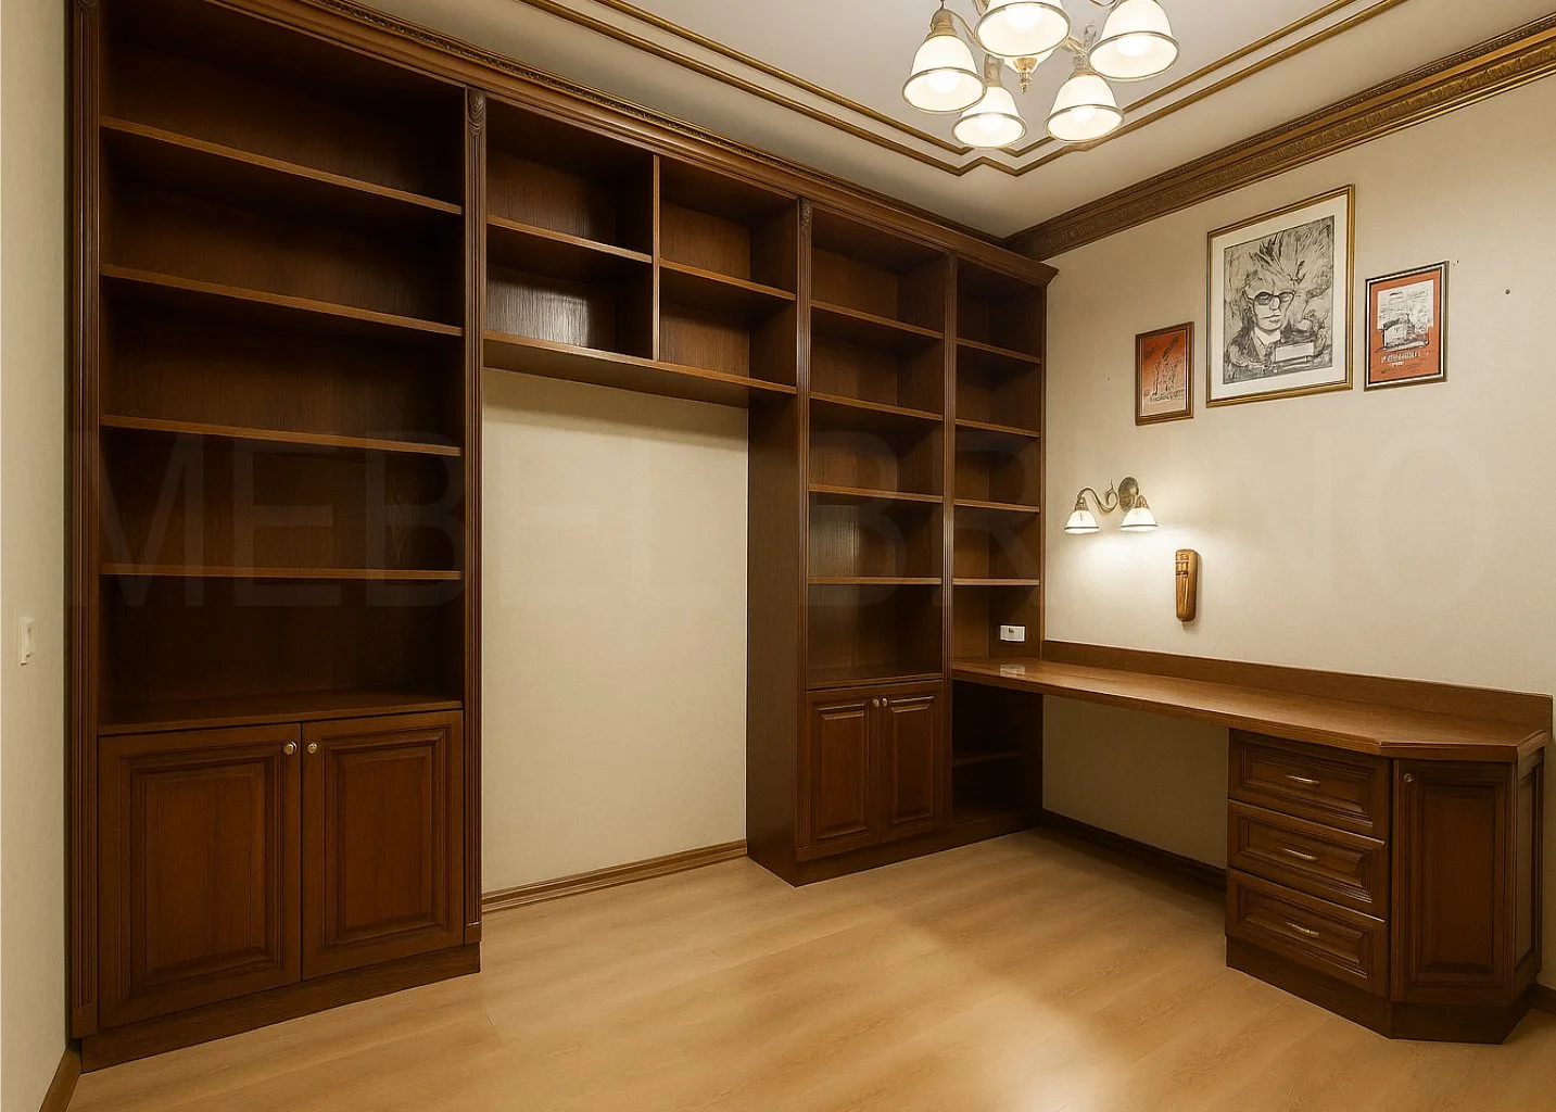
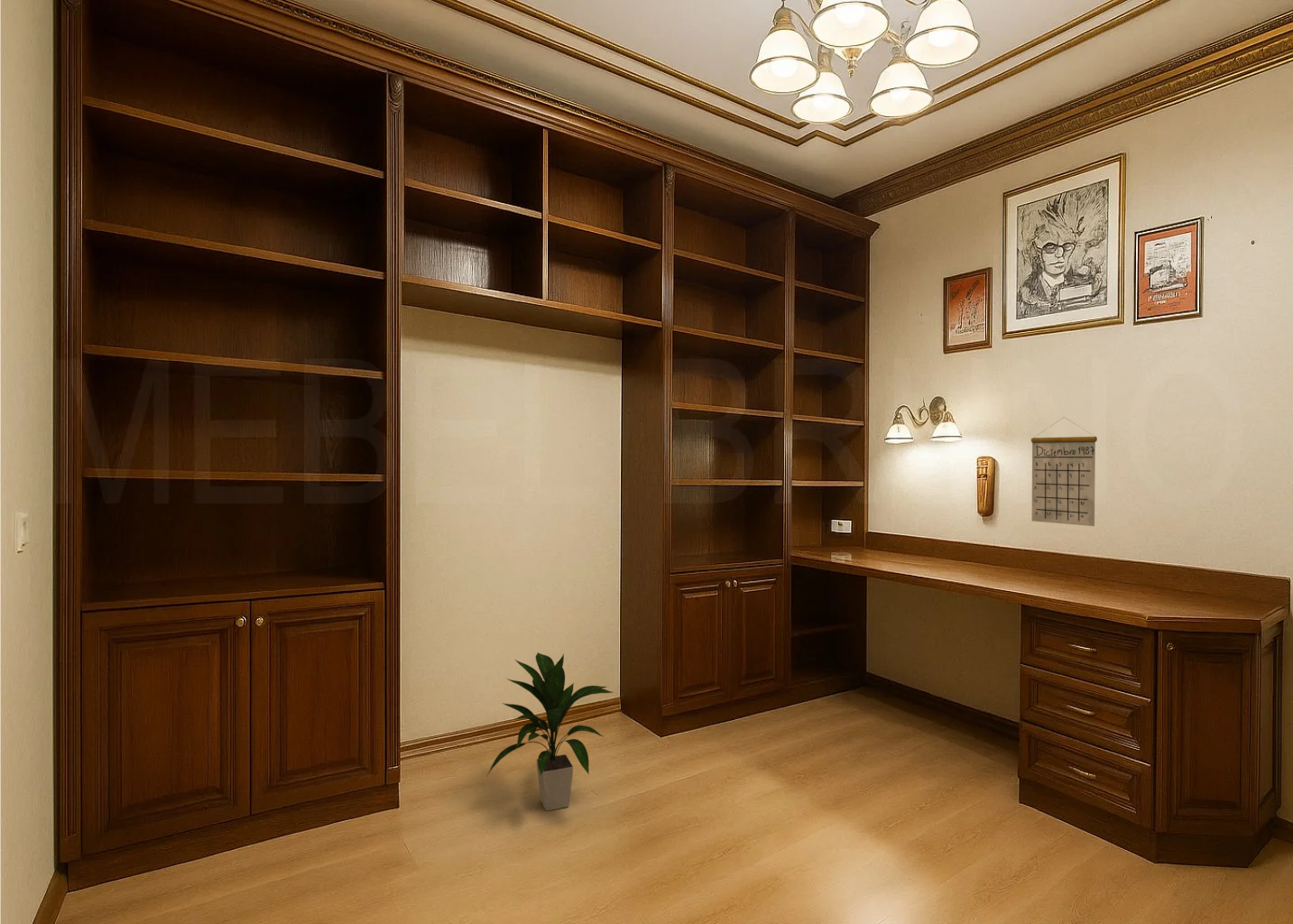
+ calendar [1030,417,1098,527]
+ indoor plant [485,651,614,812]
